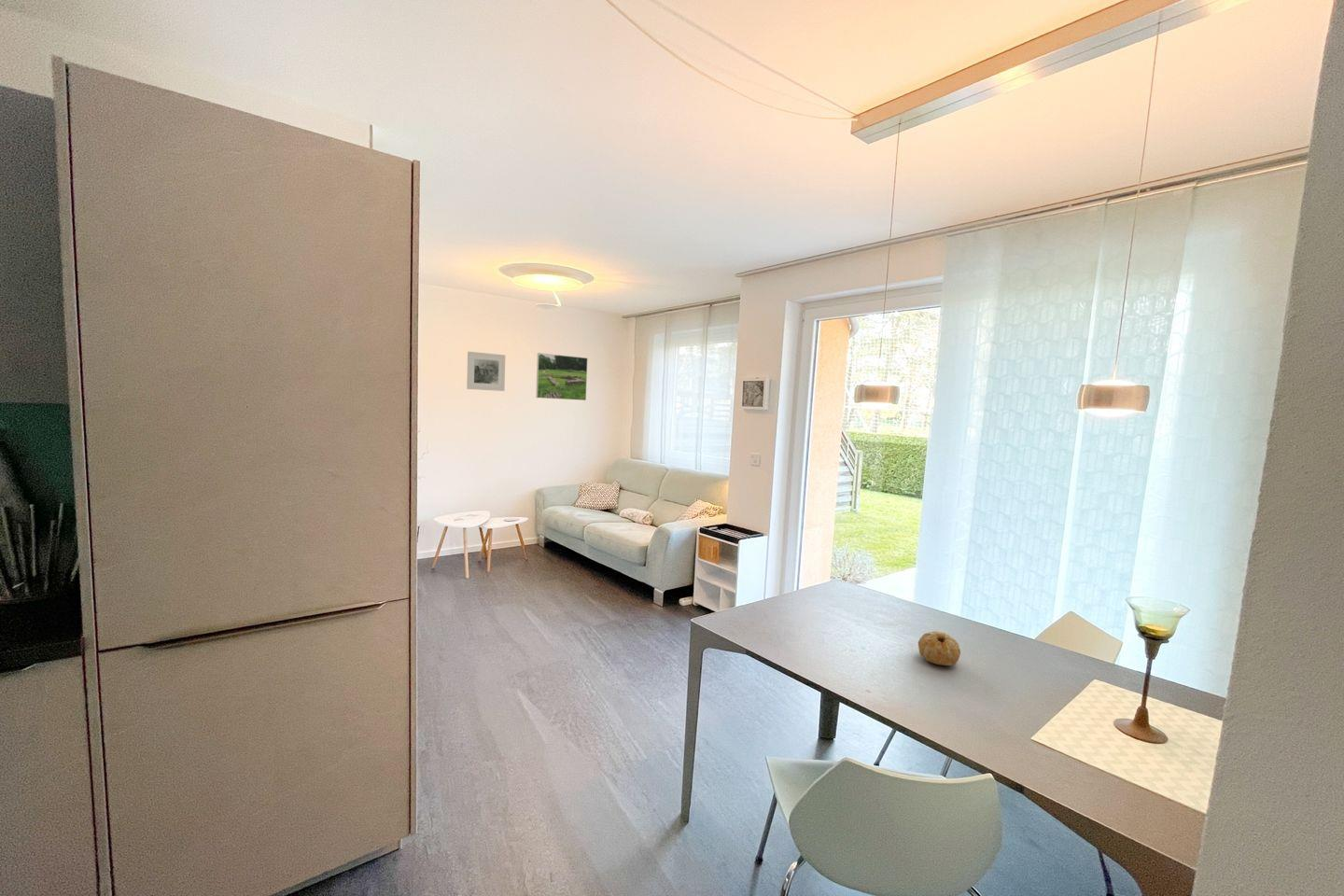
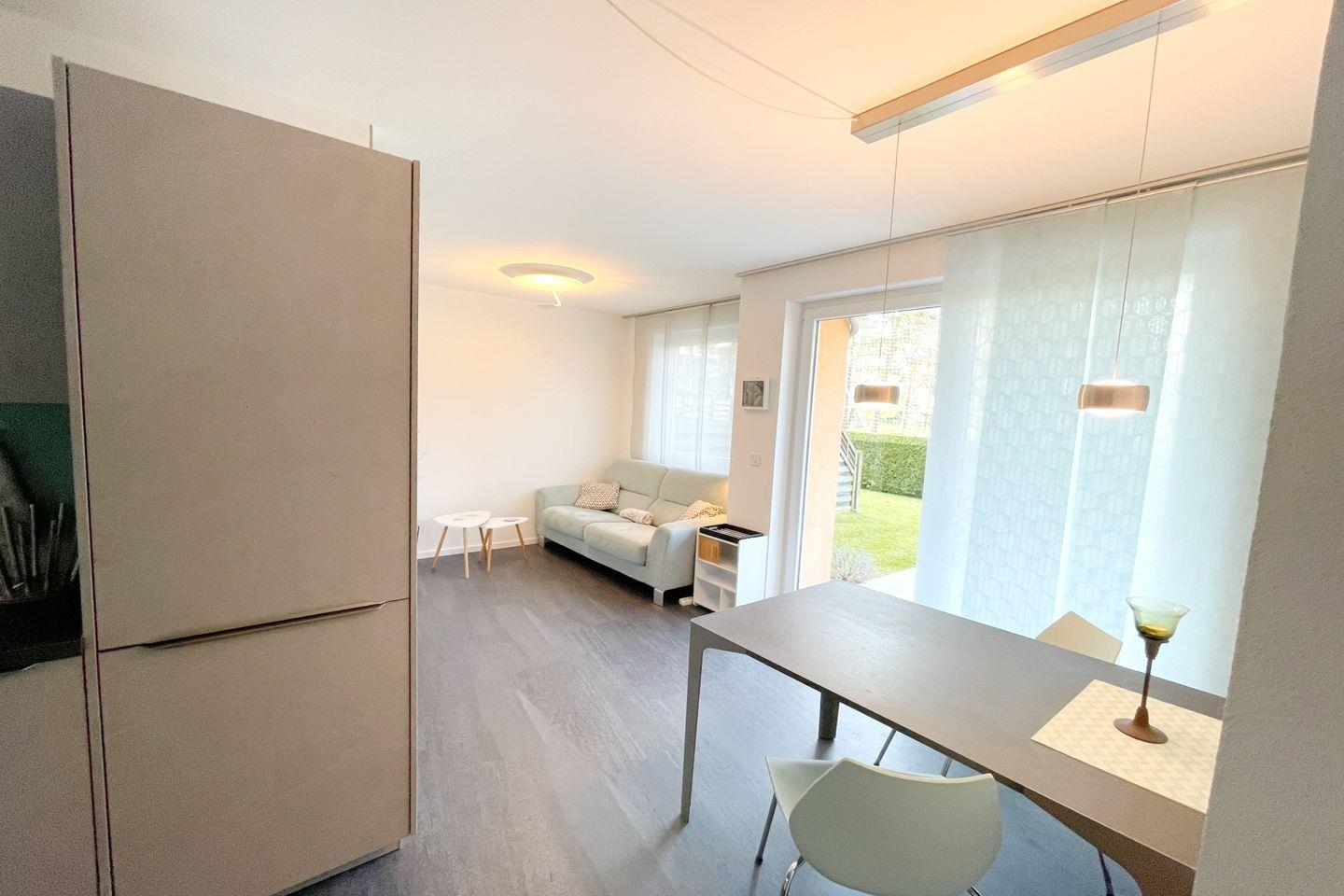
- fruit [917,631,961,666]
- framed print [466,351,506,392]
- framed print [535,352,588,401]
